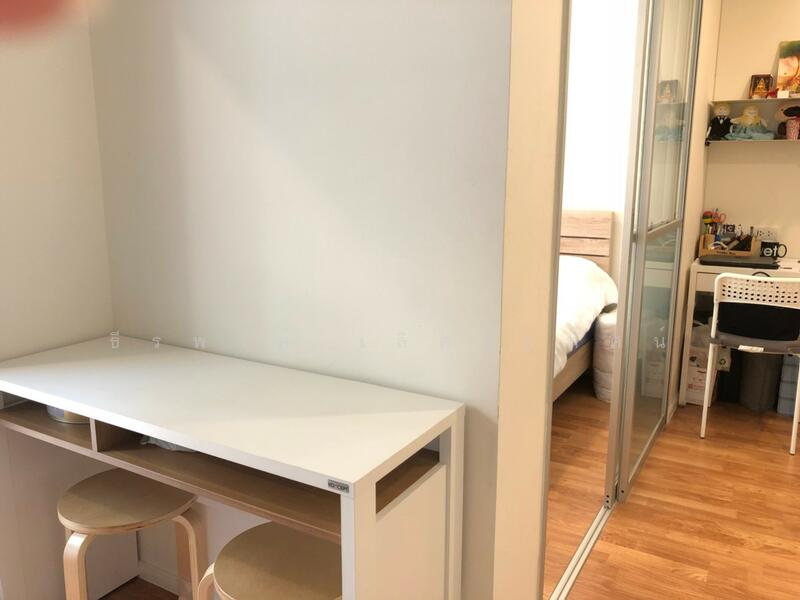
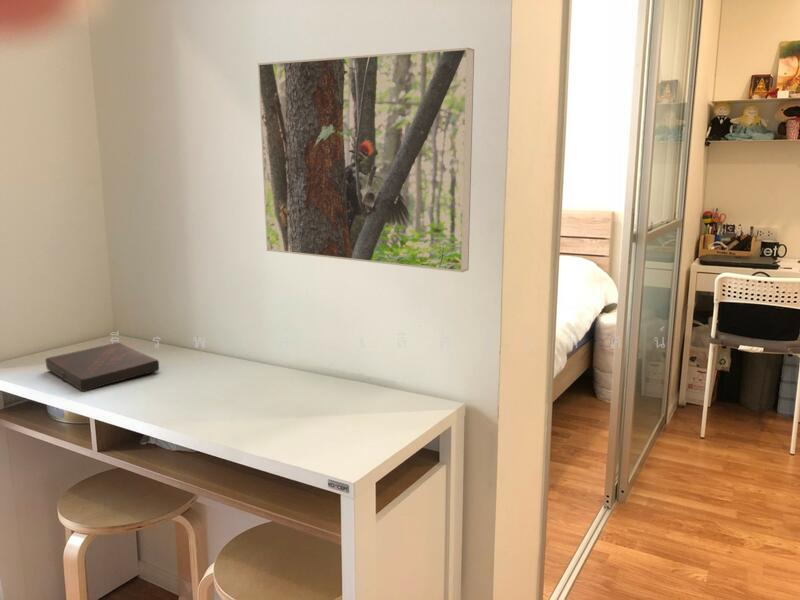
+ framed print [257,47,475,273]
+ book [45,341,160,392]
